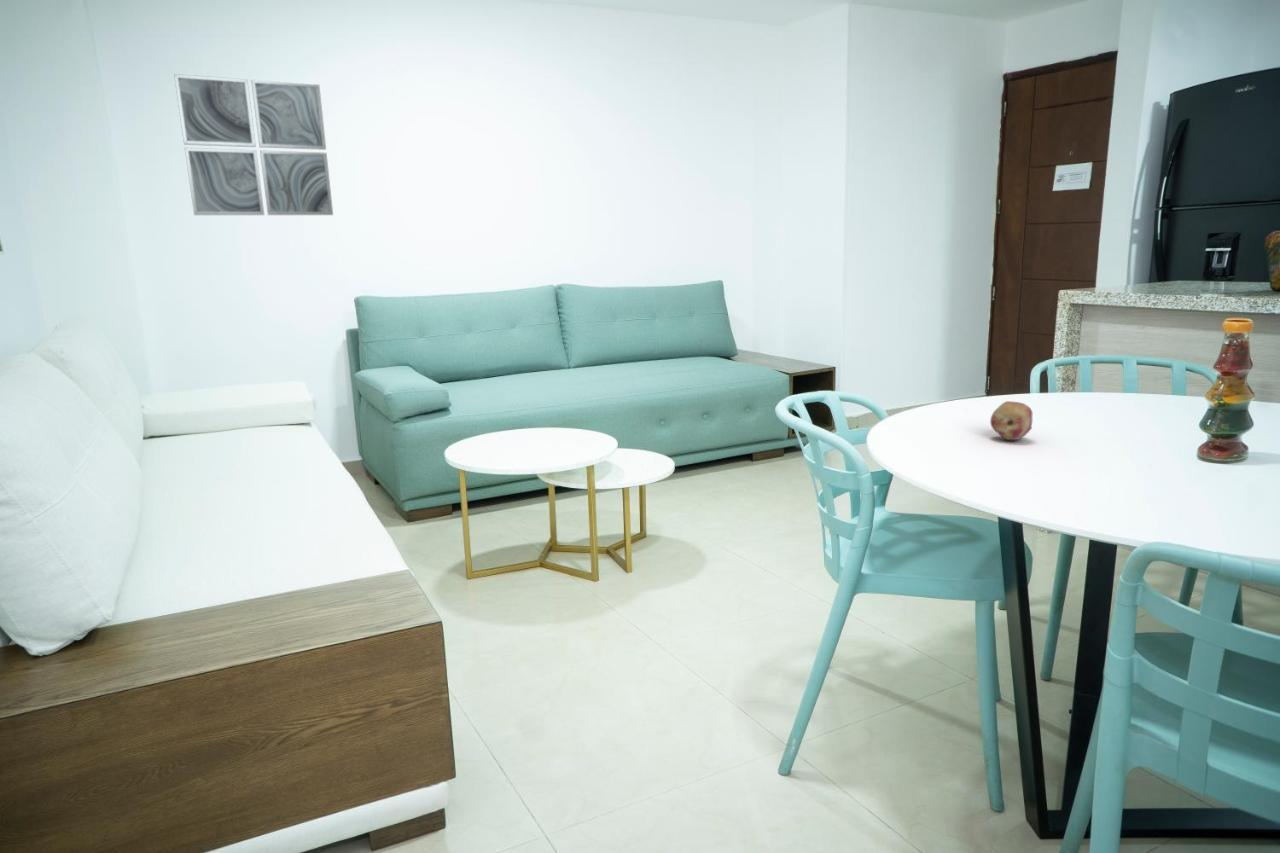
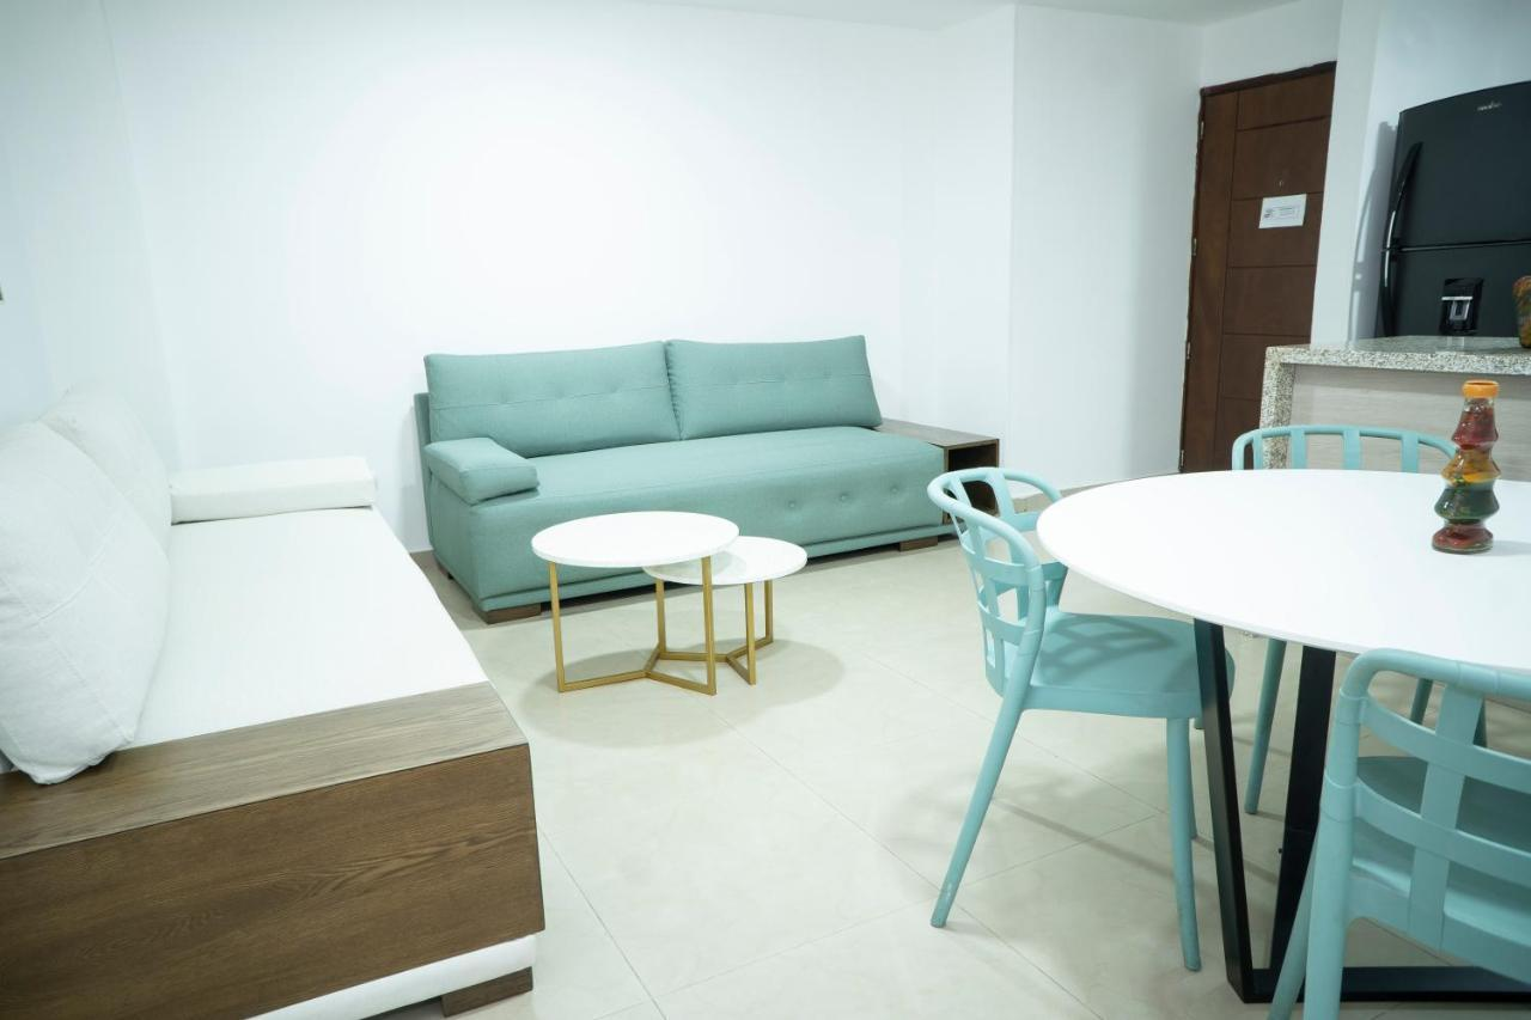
- wall art [173,73,334,216]
- fruit [989,400,1033,442]
